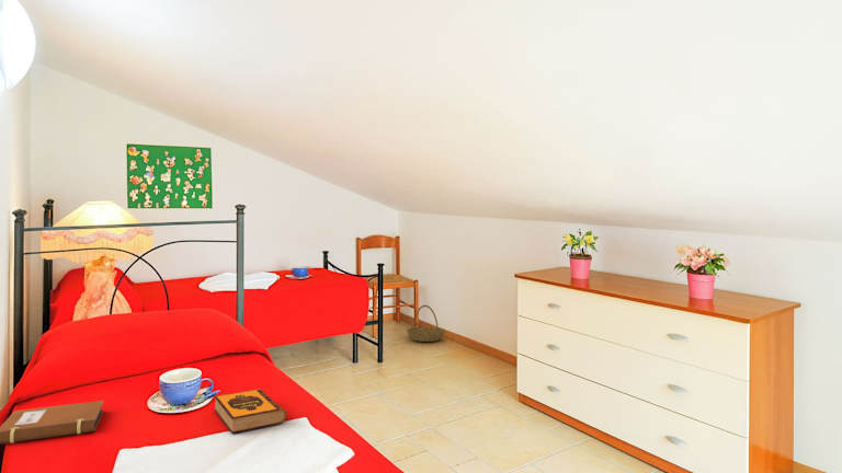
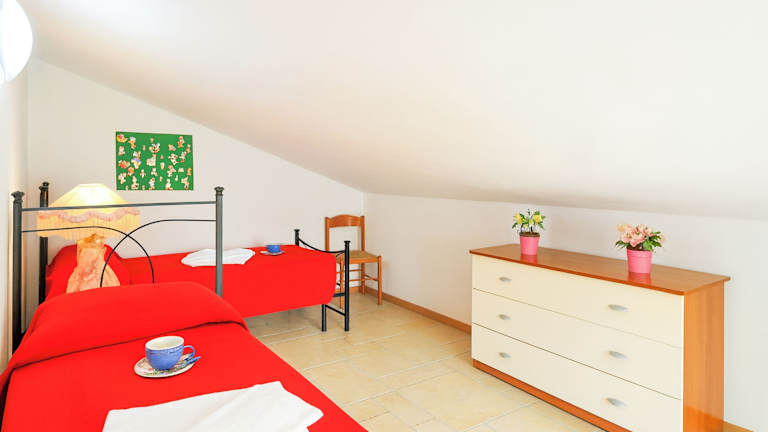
- basket [406,304,446,343]
- hardback book [213,388,287,435]
- notebook [0,400,105,446]
